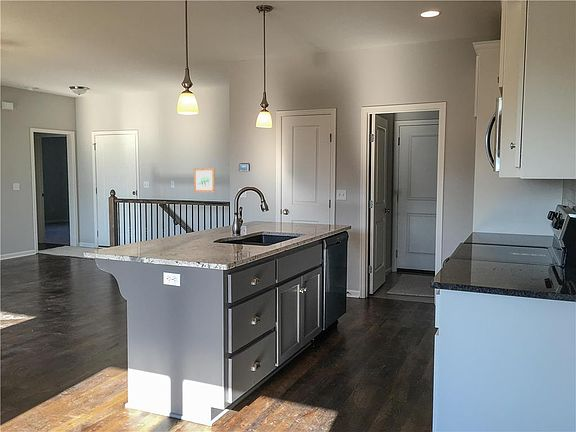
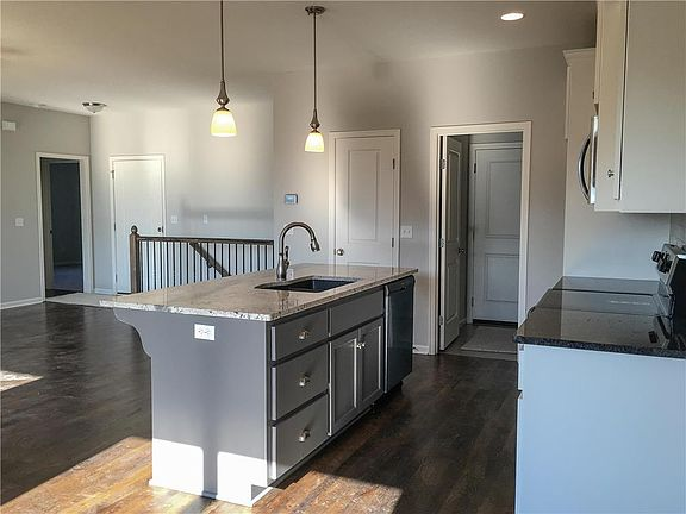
- wall art [193,167,216,193]
